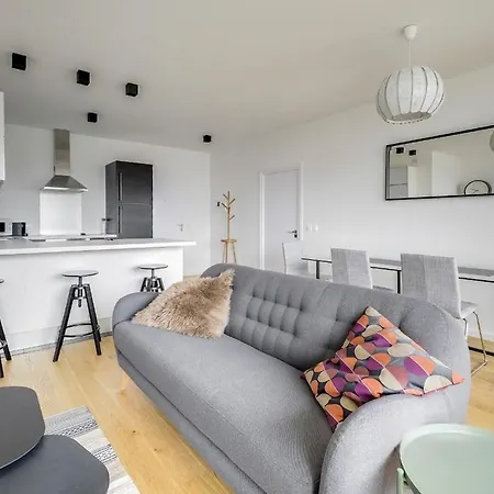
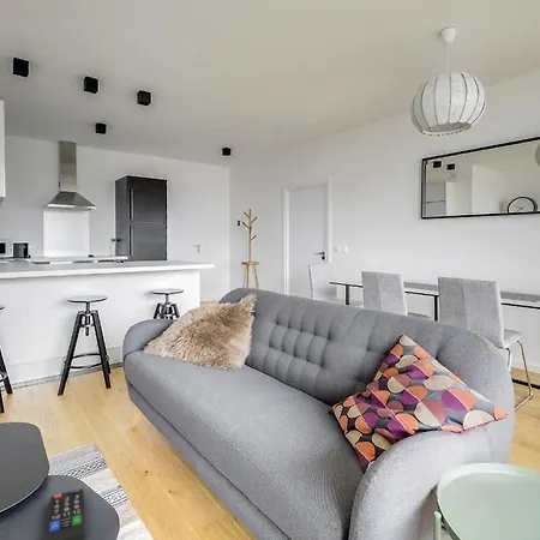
+ remote control [44,488,86,540]
